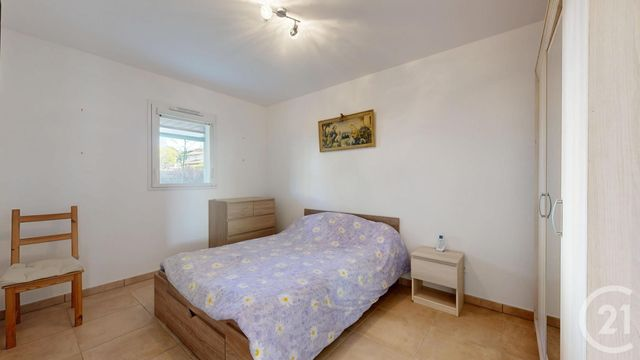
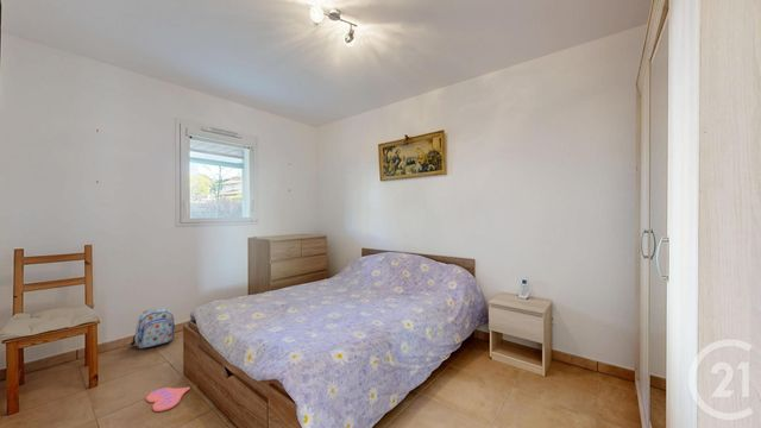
+ slippers [145,386,191,413]
+ backpack [128,307,176,350]
